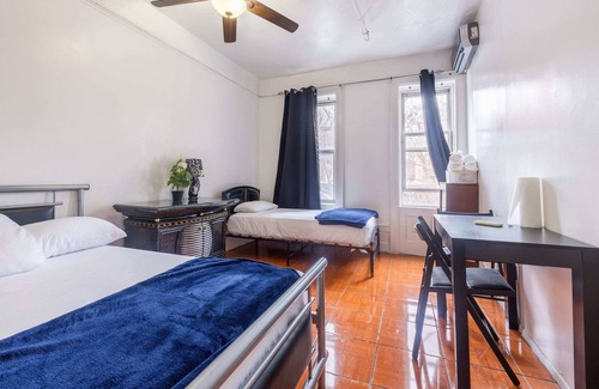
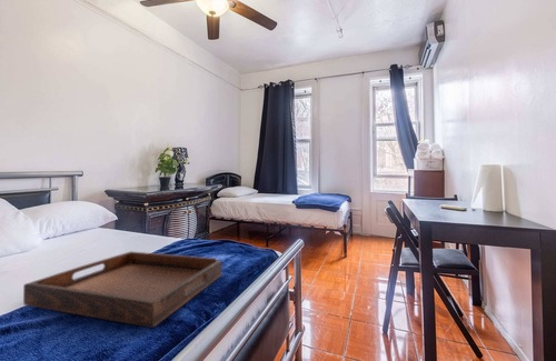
+ serving tray [22,250,222,329]
